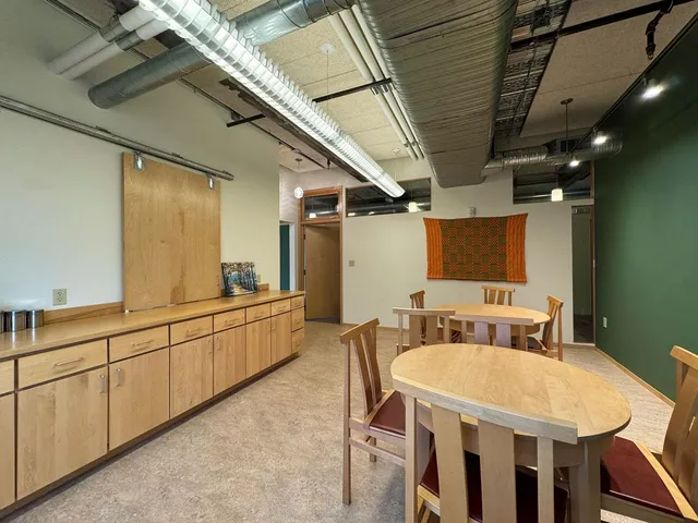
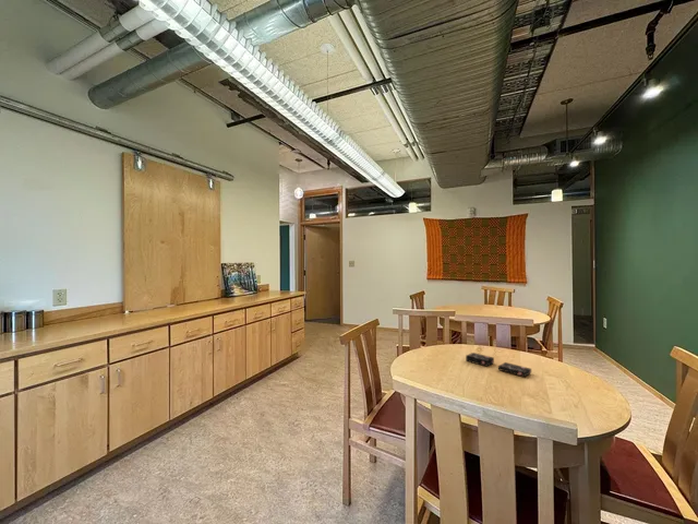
+ product box [465,352,532,378]
